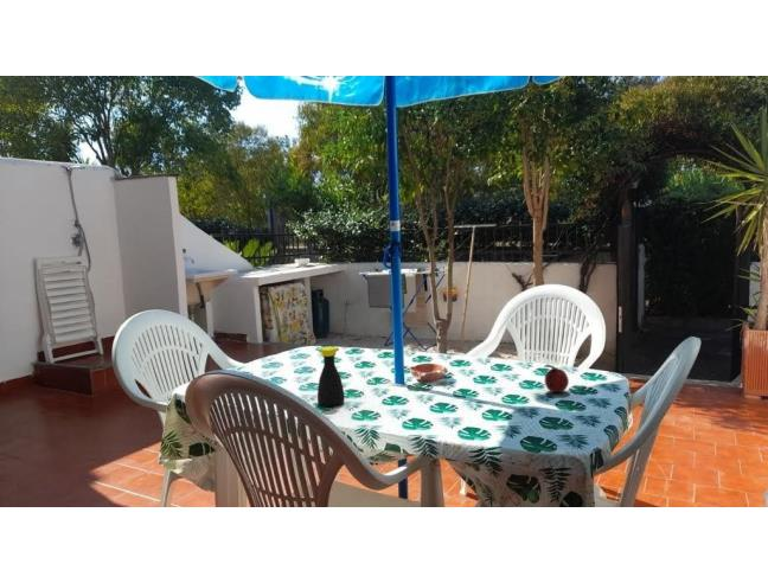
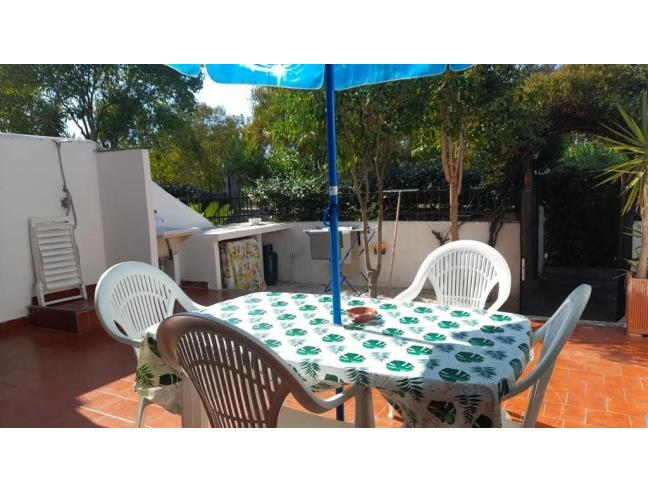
- fruit [543,364,570,393]
- bottle [316,346,346,408]
